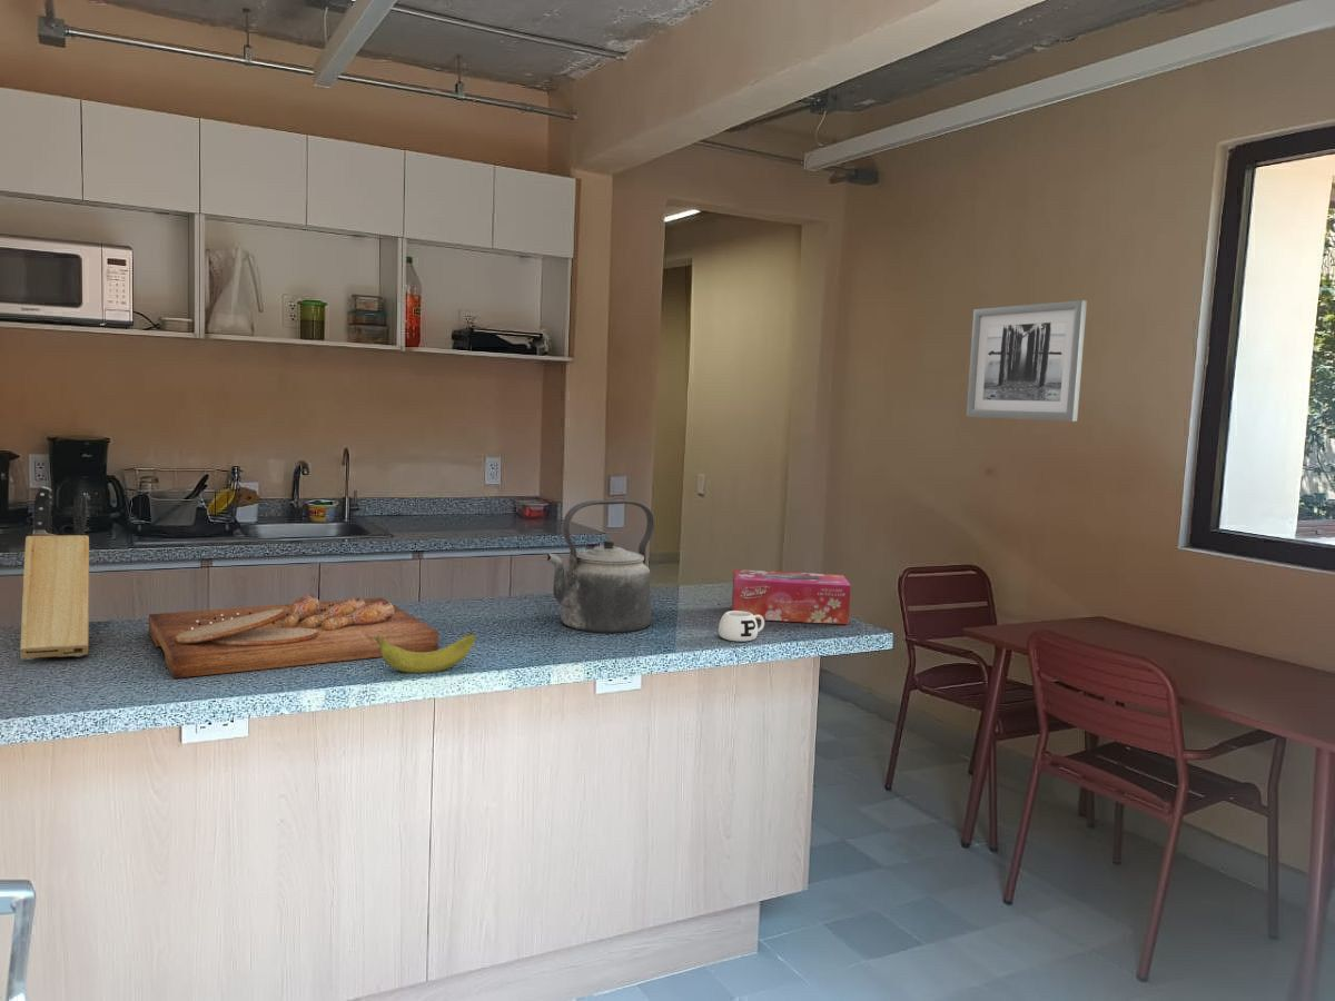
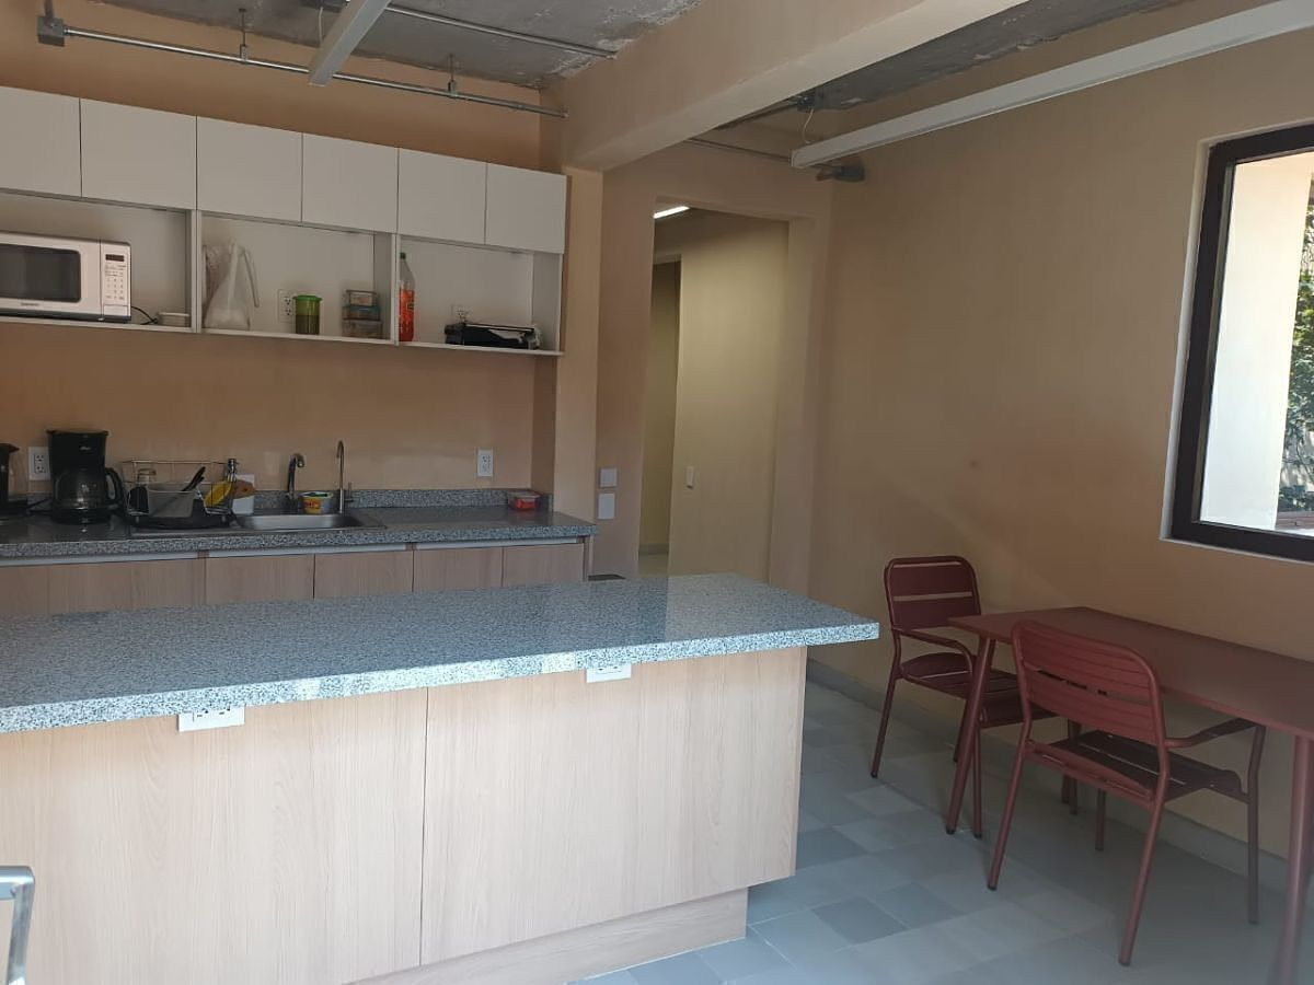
- tissue box [731,568,852,625]
- wall art [966,299,1088,423]
- cutting board [148,594,439,680]
- knife block [19,485,90,661]
- mug [718,609,765,643]
- banana [375,632,476,674]
- kettle [545,499,655,634]
